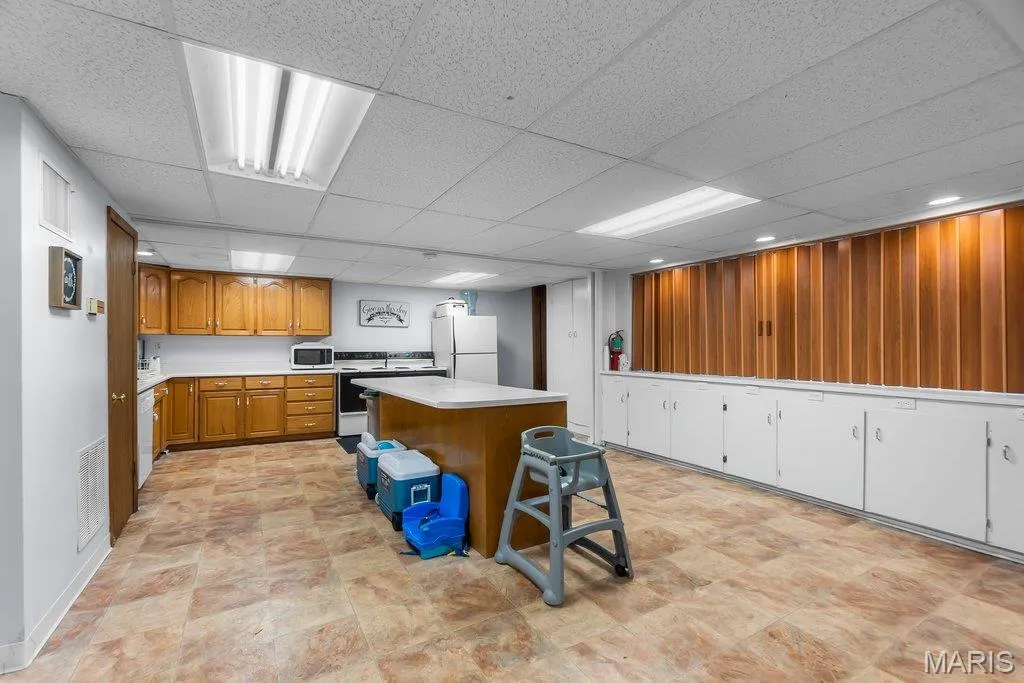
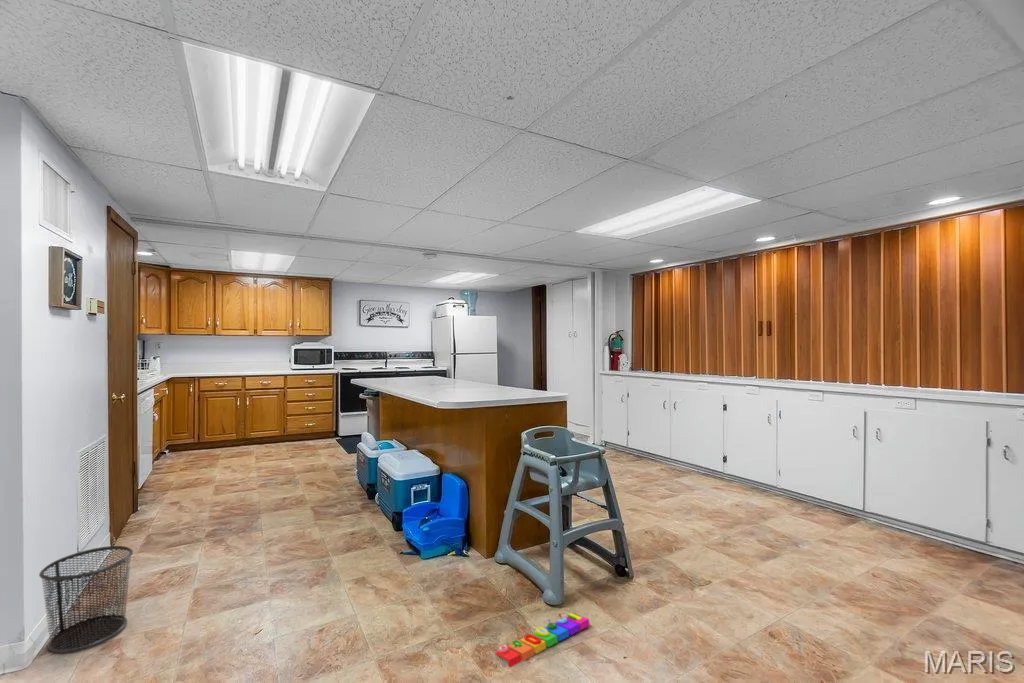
+ waste bin [38,545,134,654]
+ knob puzzle [494,612,591,668]
